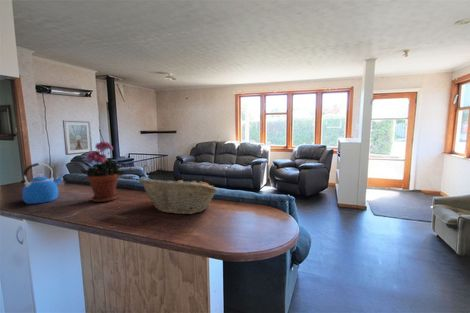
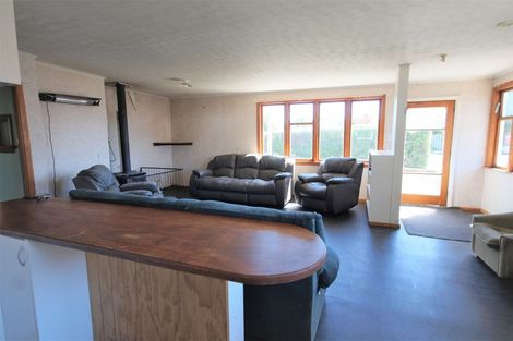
- picture frame [62,119,93,156]
- potted plant [80,140,125,203]
- kettle [21,162,64,205]
- fruit basket [137,177,219,215]
